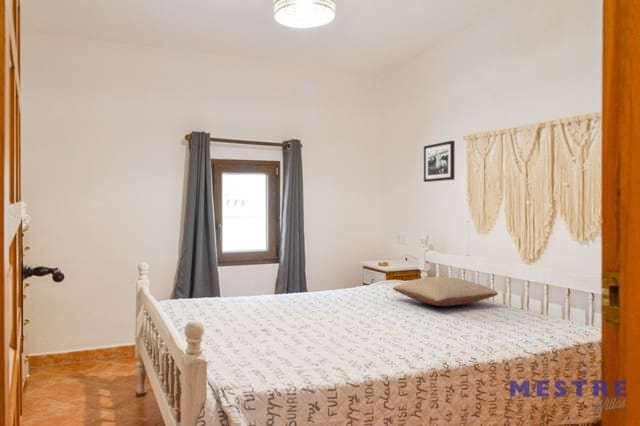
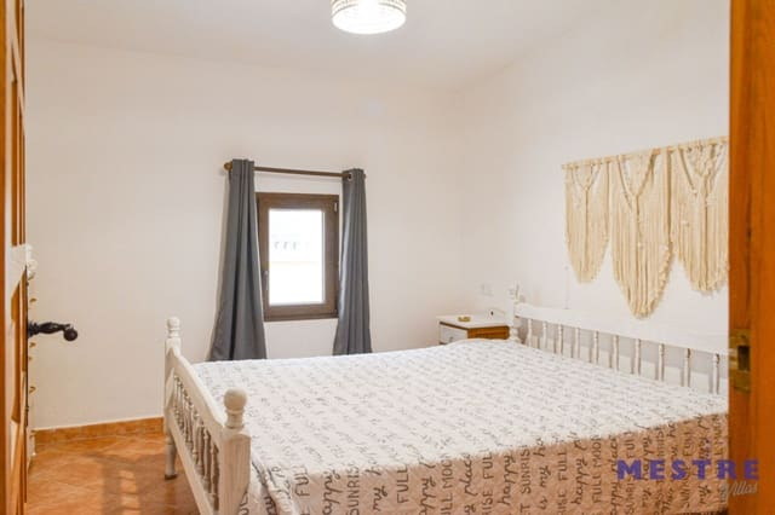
- pillow [392,276,499,307]
- picture frame [423,140,456,183]
